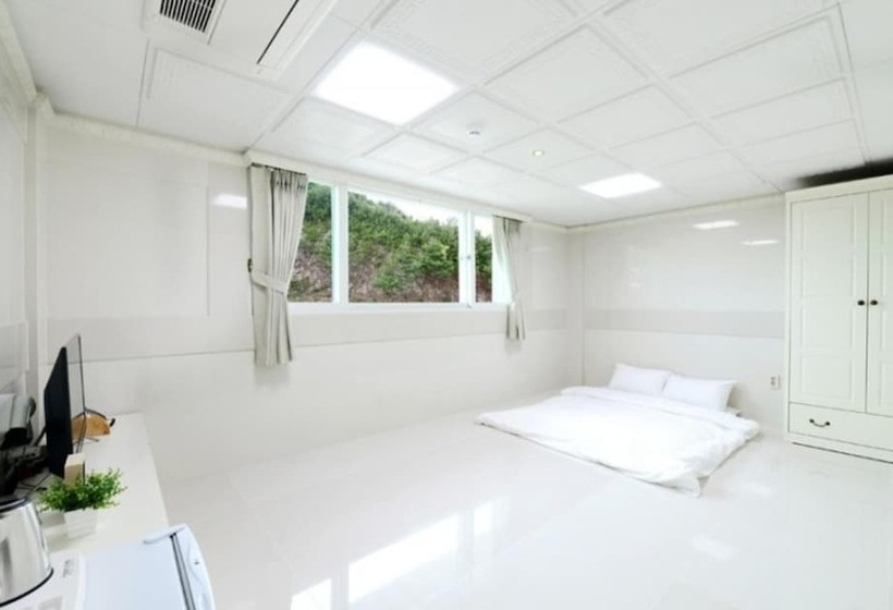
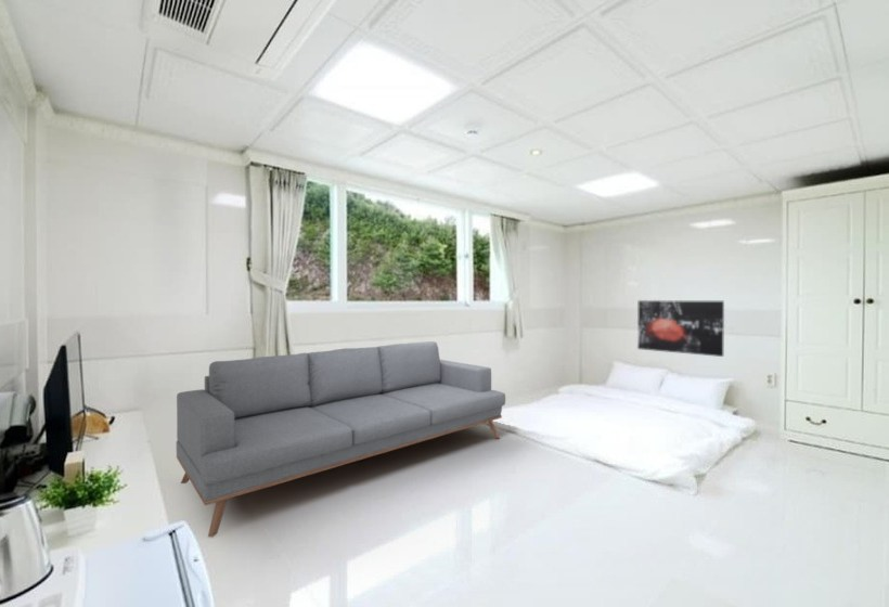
+ sofa [176,340,506,539]
+ wall art [636,299,725,358]
